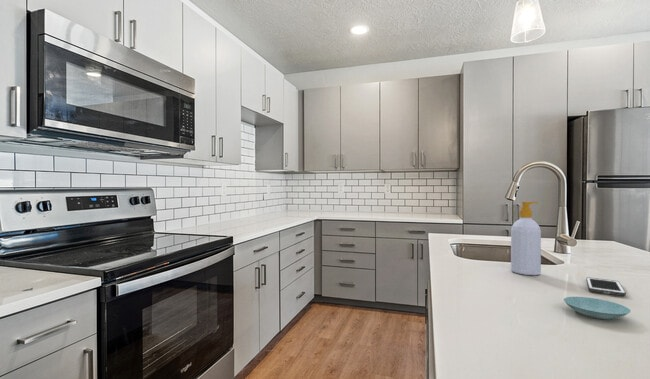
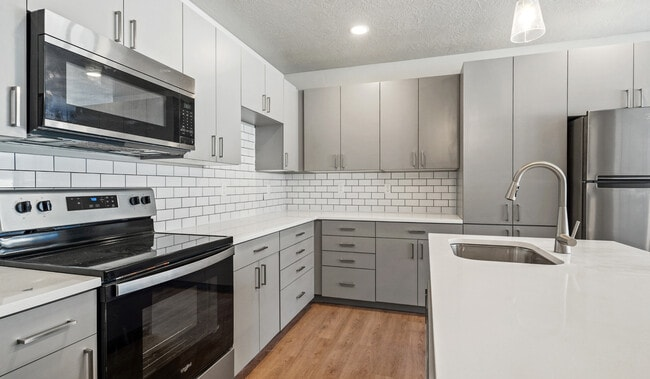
- soap bottle [510,201,542,276]
- saucer [563,296,632,320]
- cell phone [585,276,627,297]
